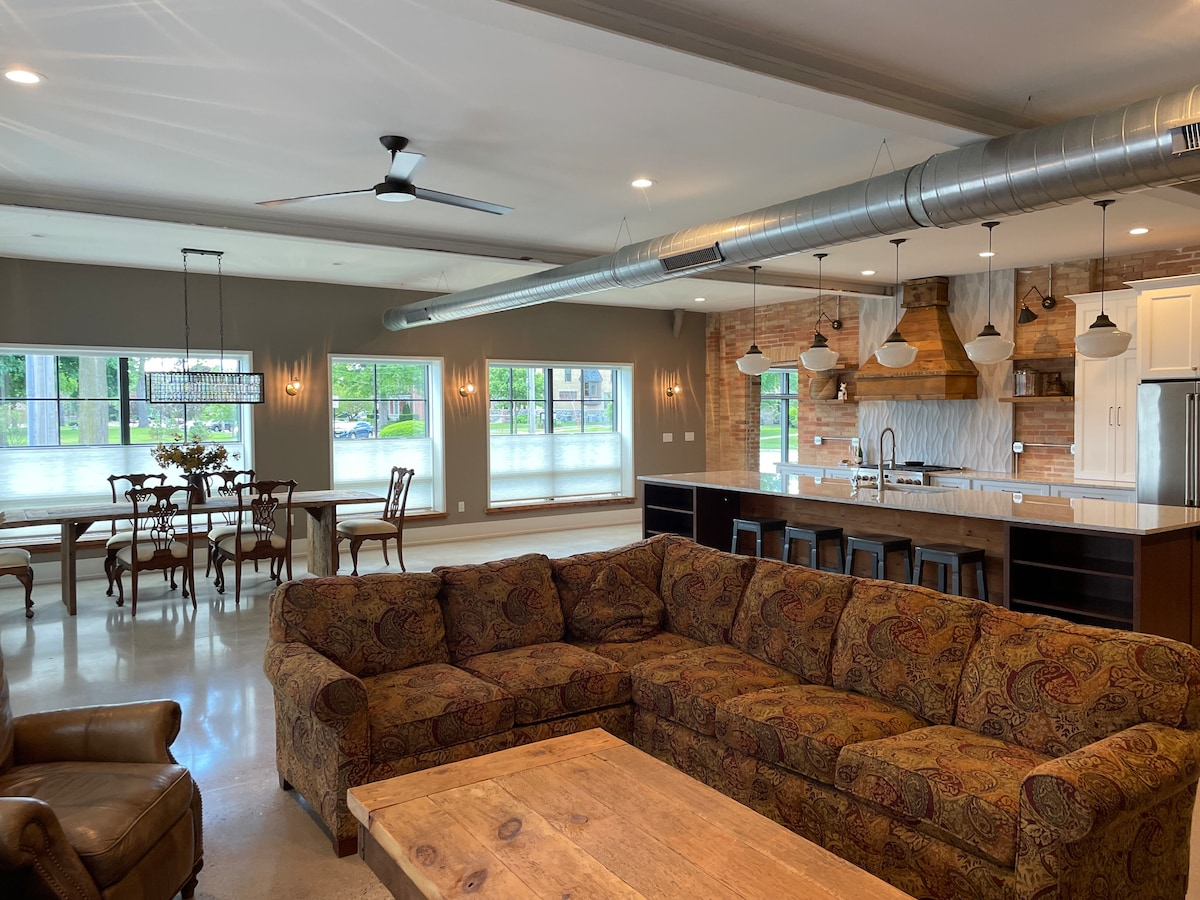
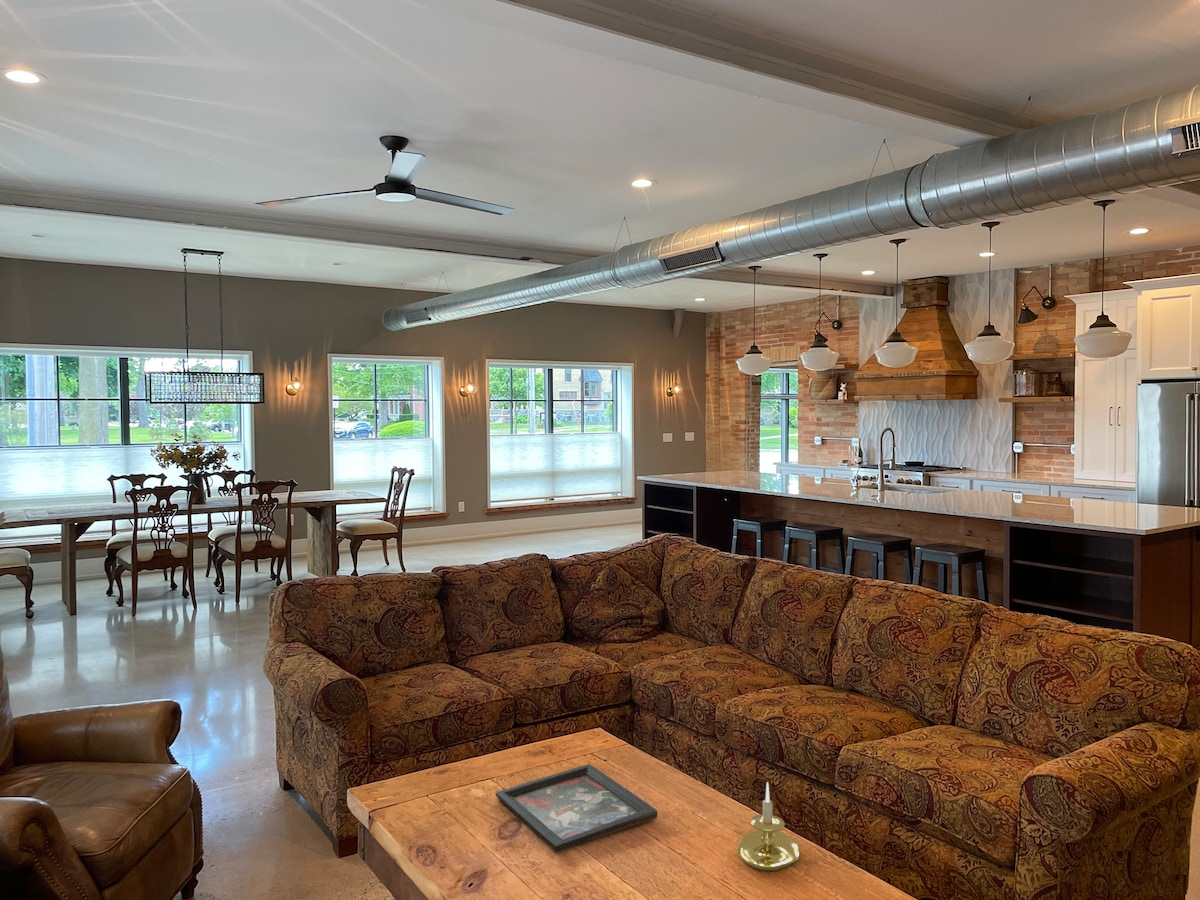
+ candle holder [735,781,800,872]
+ decorative tray [495,763,658,852]
